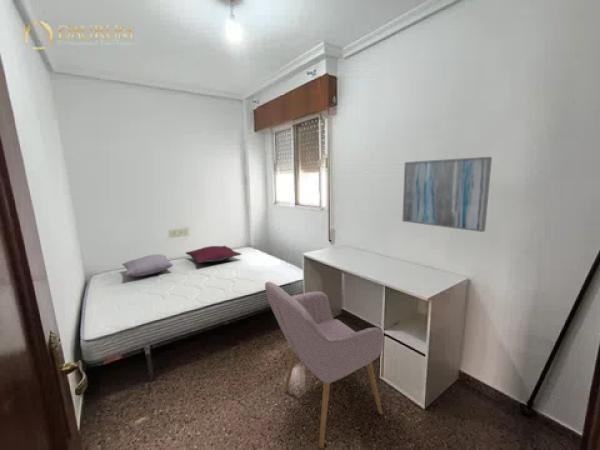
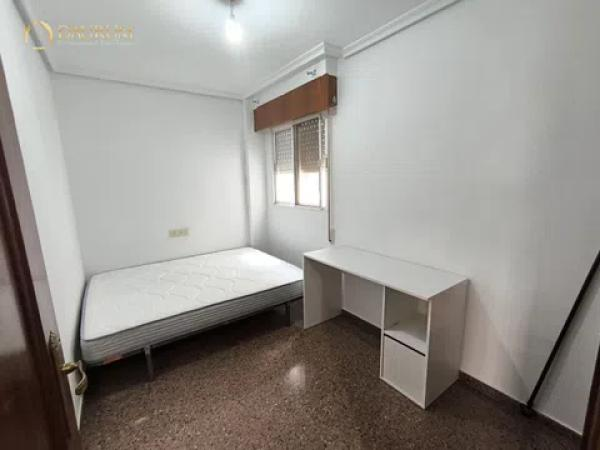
- chair [264,281,385,450]
- wall art [401,156,493,233]
- pillow [121,253,174,277]
- pillow [185,245,242,264]
